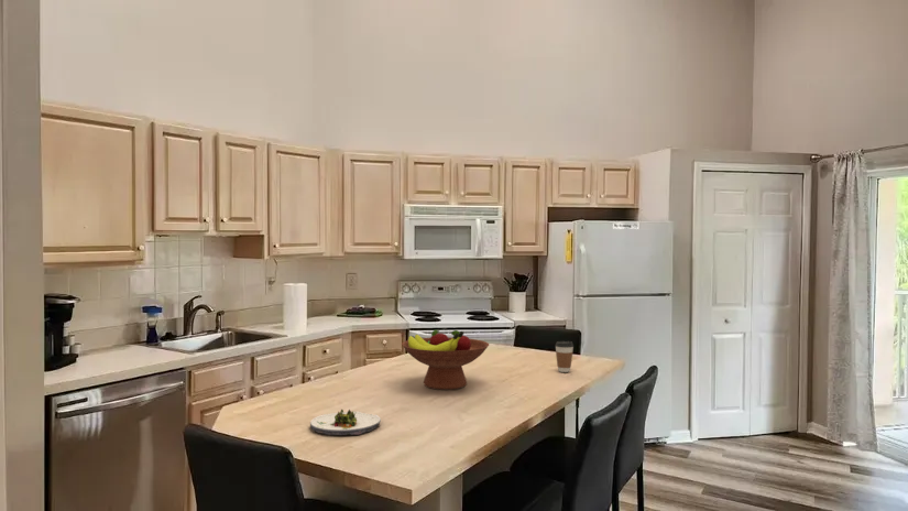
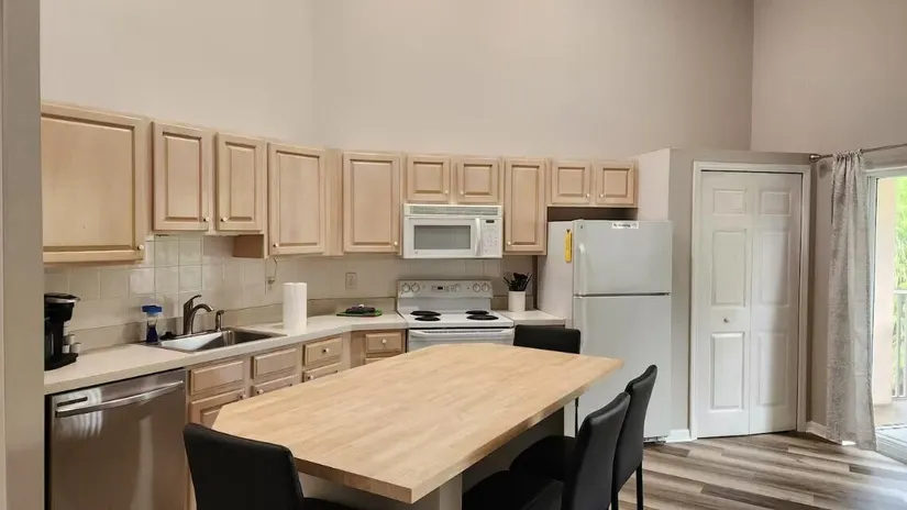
- salad plate [309,409,382,436]
- fruit bowl [401,329,490,391]
- coffee cup [555,340,575,373]
